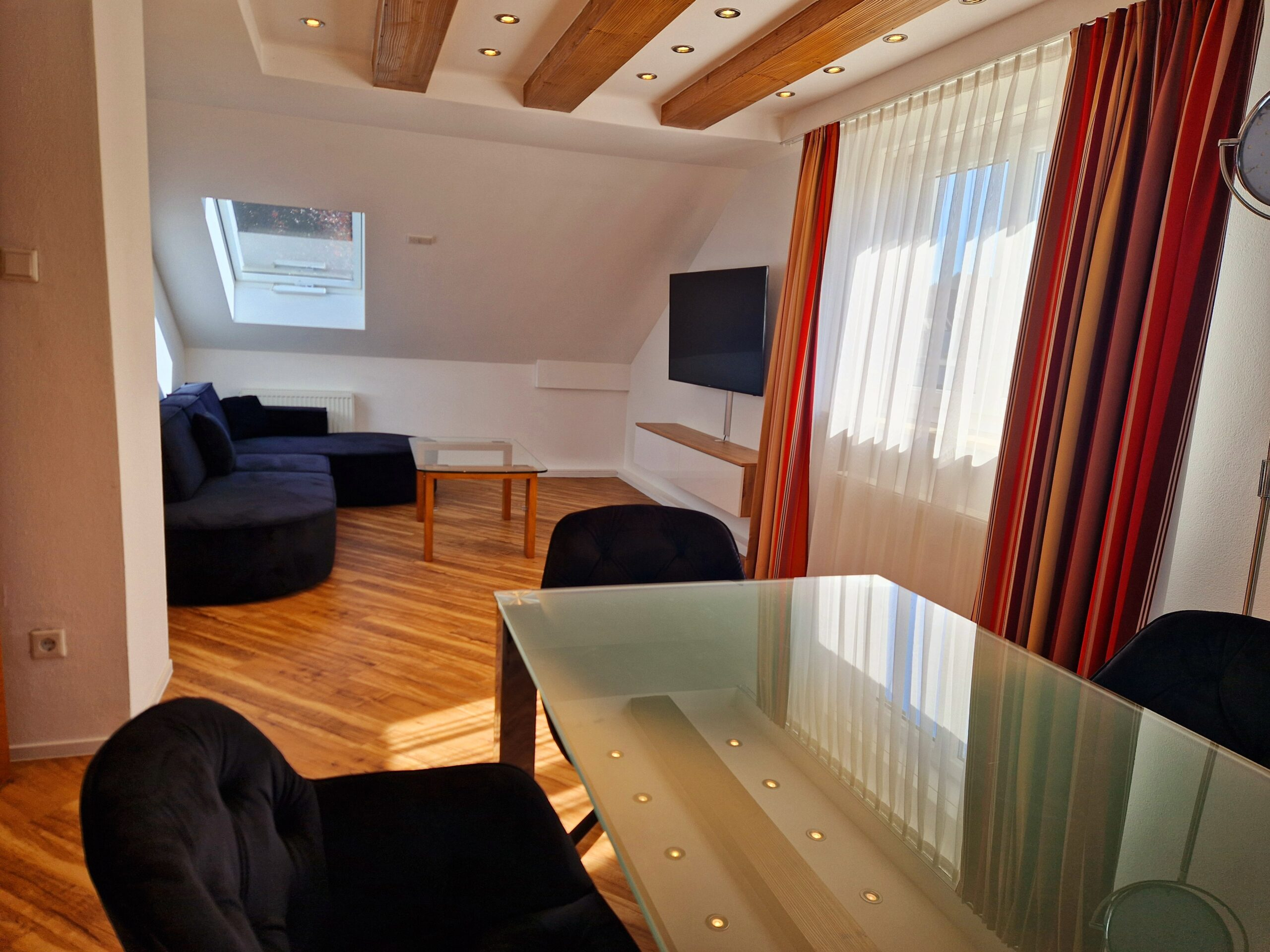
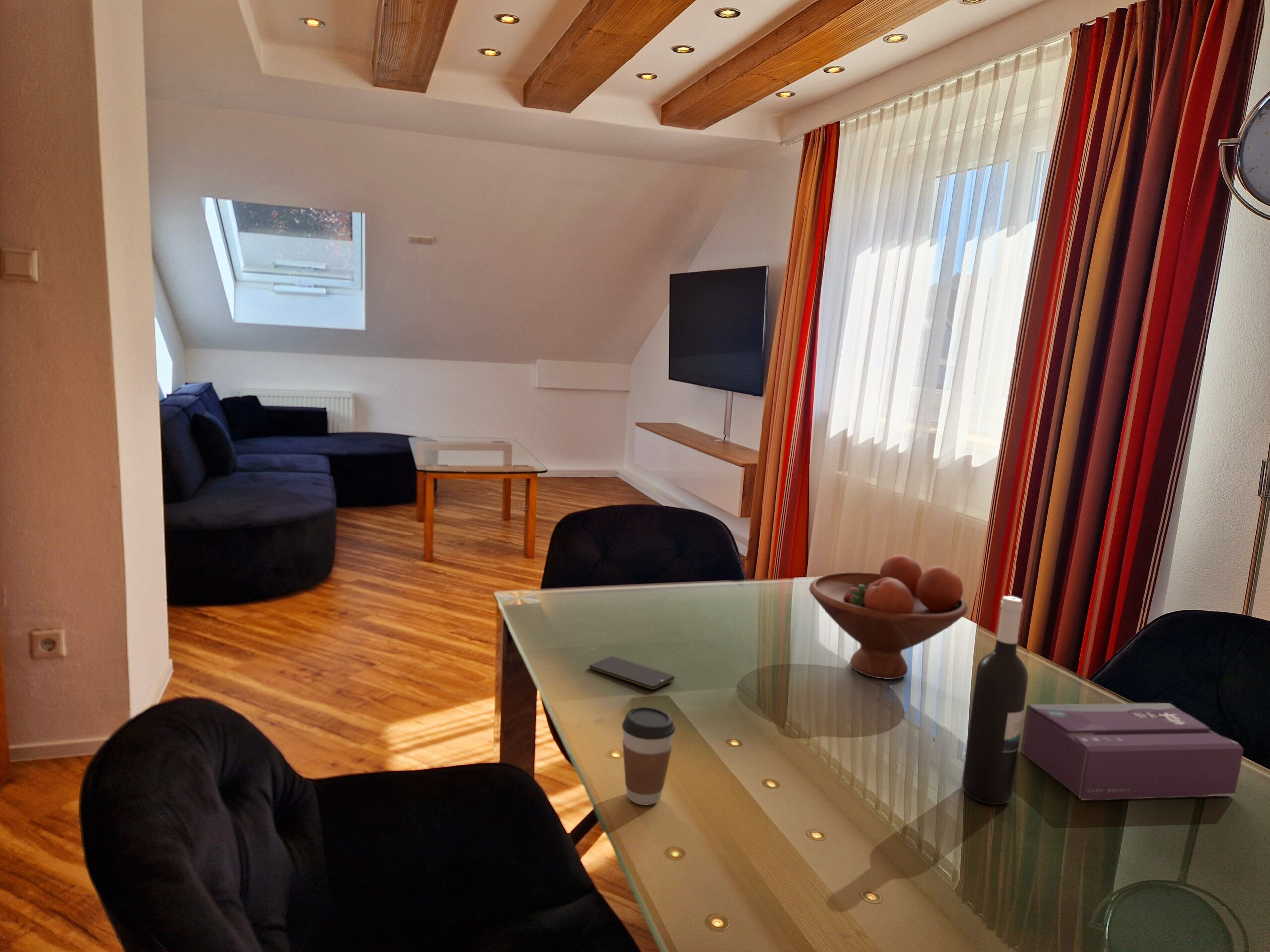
+ smartphone [589,656,675,690]
+ coffee cup [621,706,676,806]
+ tissue box [1020,702,1244,801]
+ wine bottle [961,595,1029,805]
+ fruit bowl [809,554,968,680]
